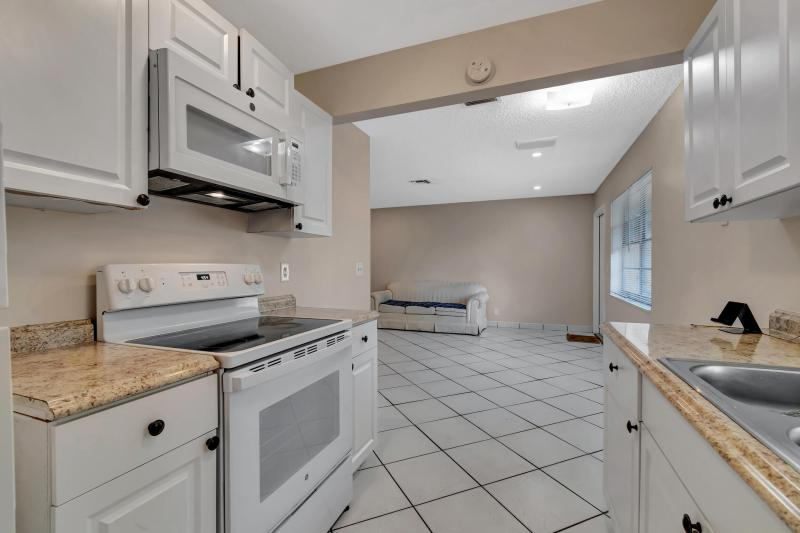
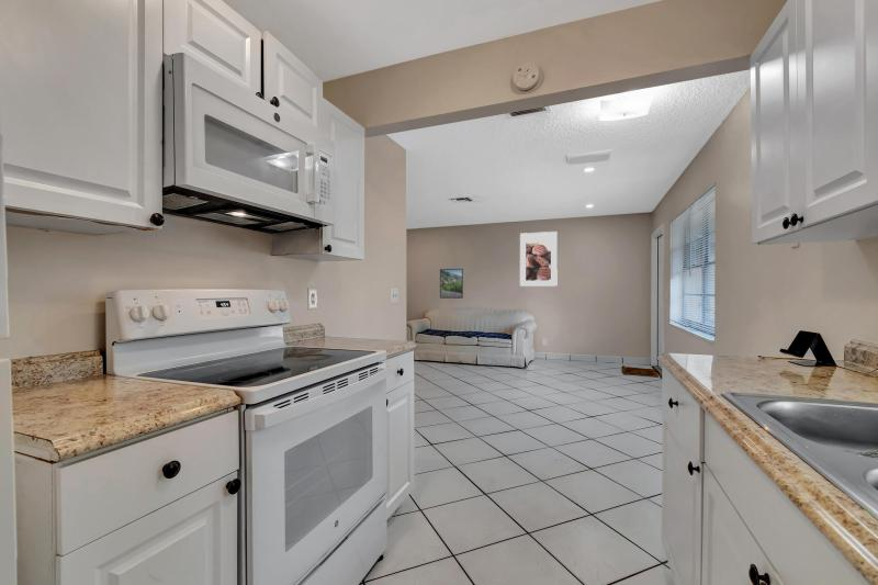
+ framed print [519,230,559,288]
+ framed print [439,268,464,300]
